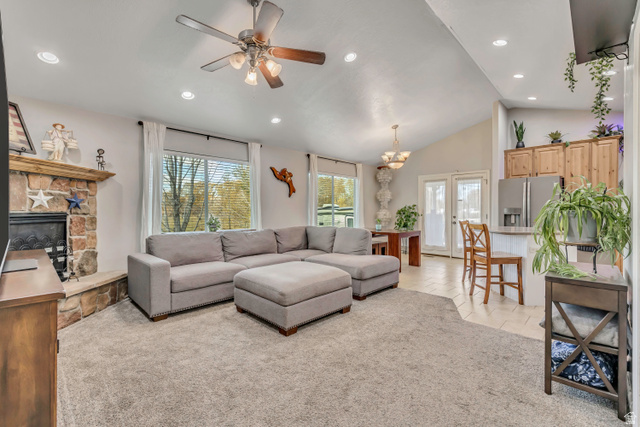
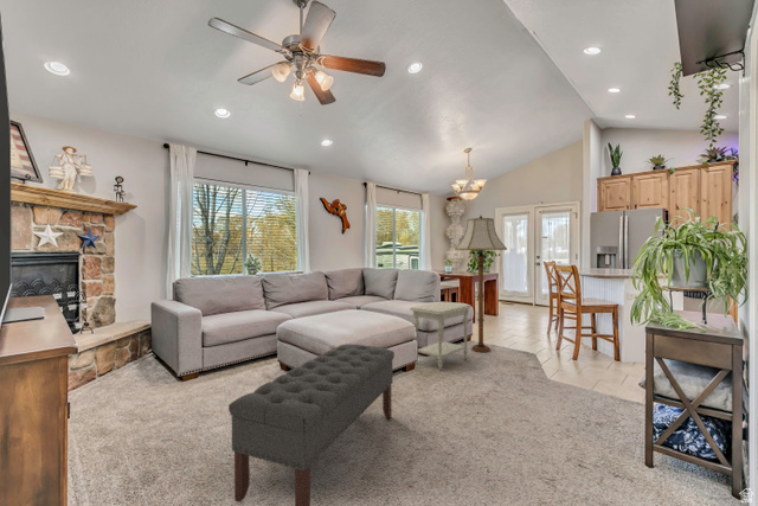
+ side table [409,301,473,371]
+ bench [227,342,396,506]
+ floor lamp [454,214,508,353]
